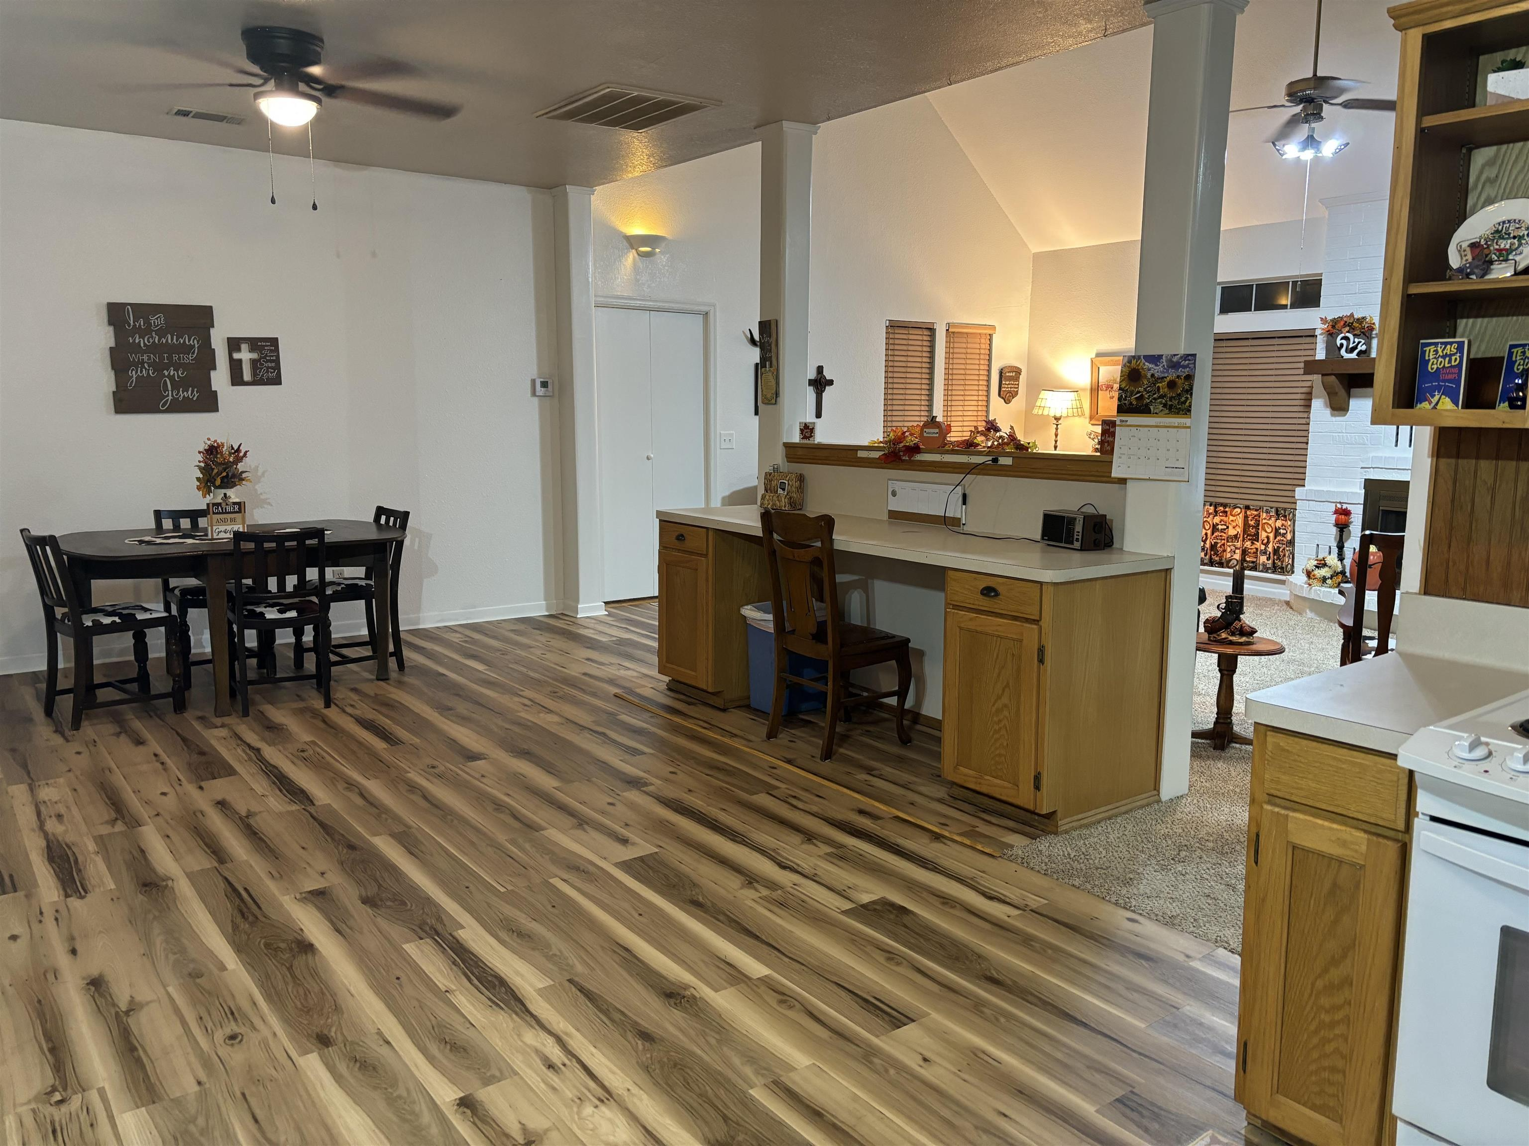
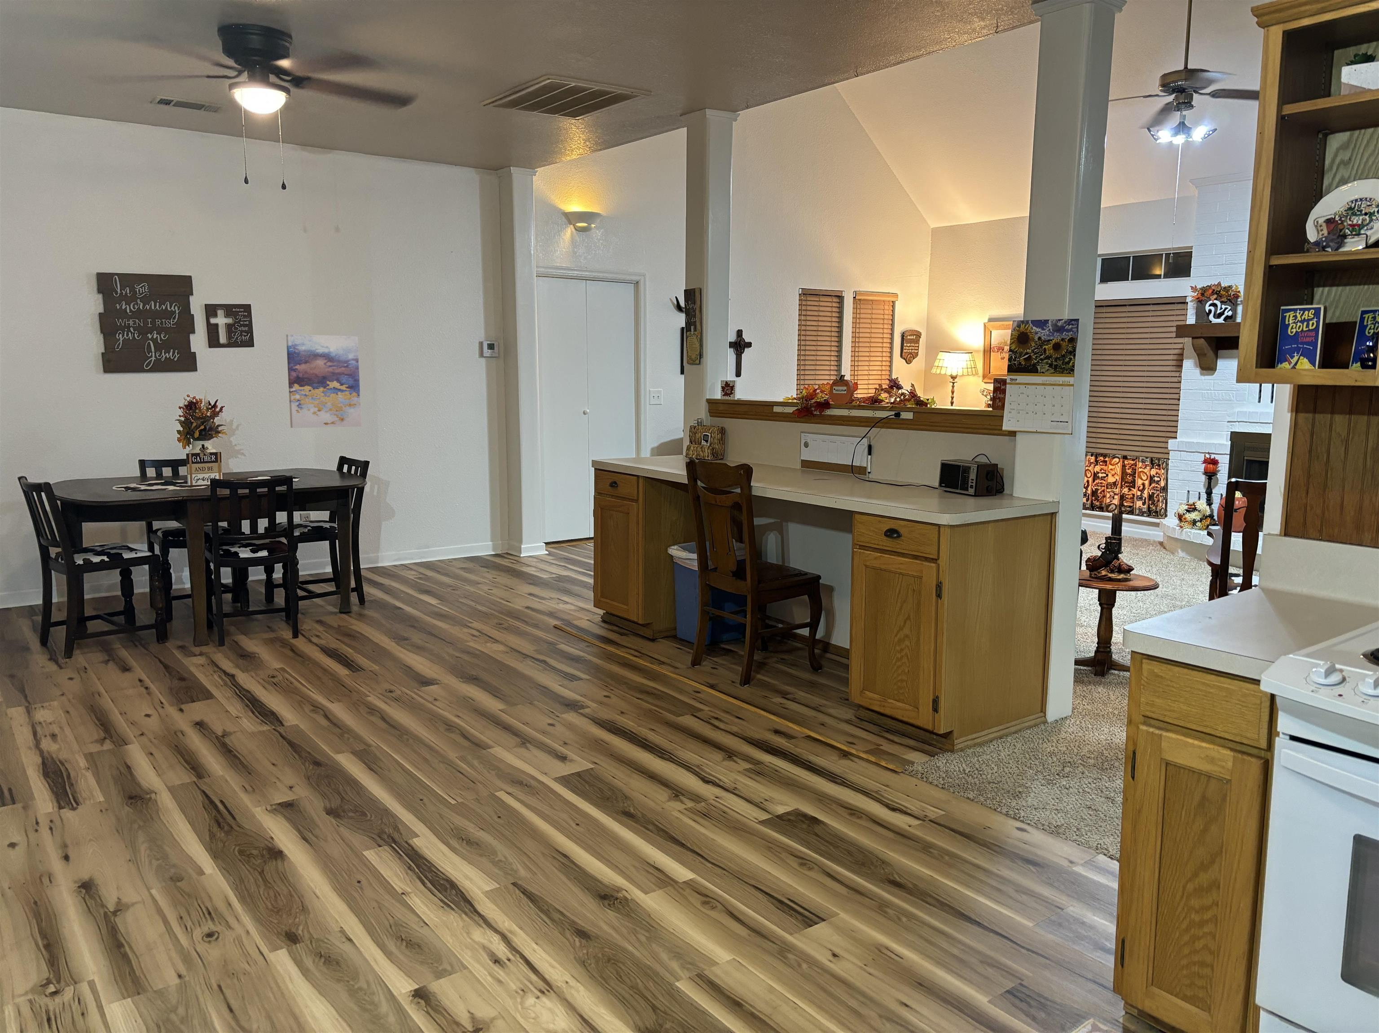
+ wall art [286,333,362,429]
